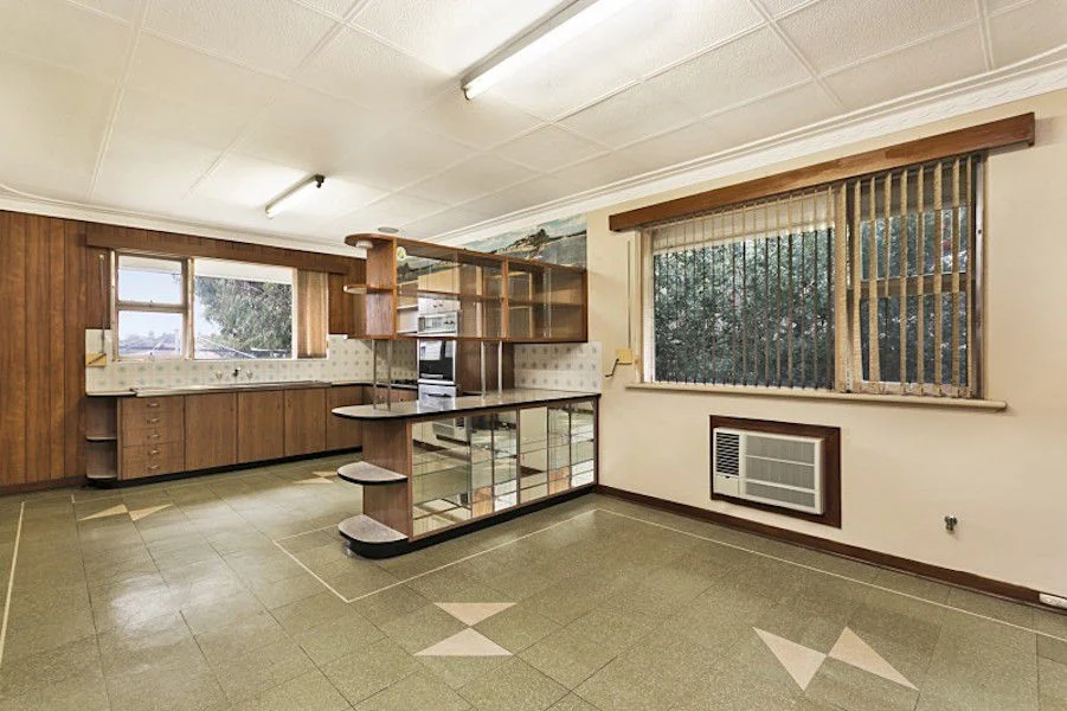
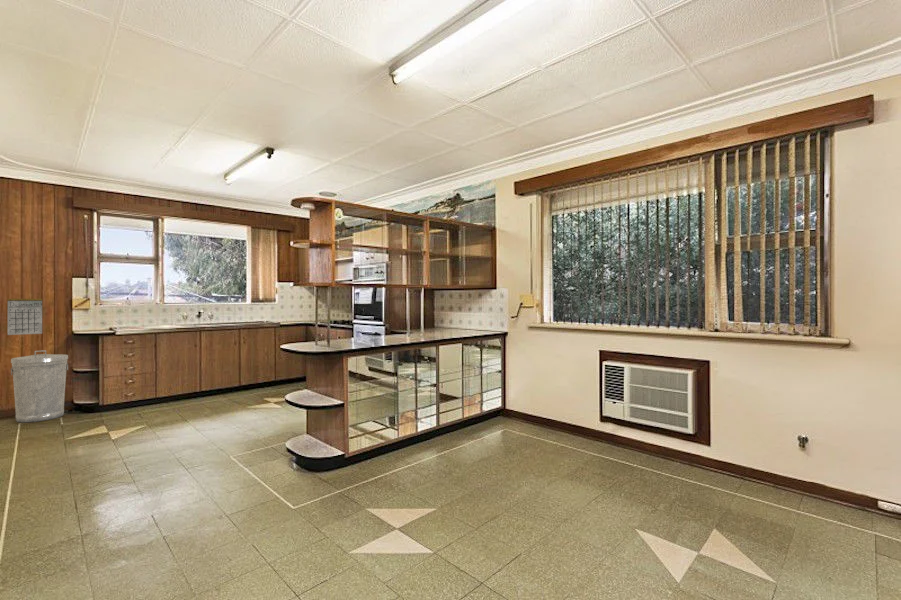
+ calendar [6,290,44,336]
+ trash can [10,349,69,424]
